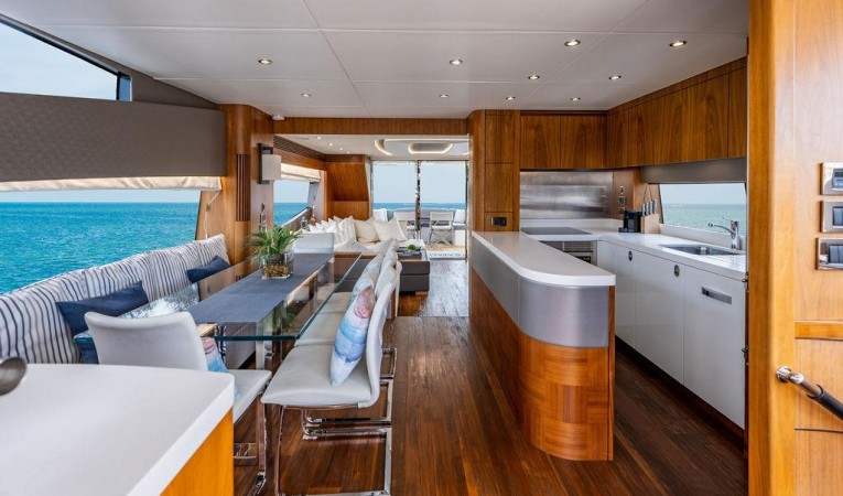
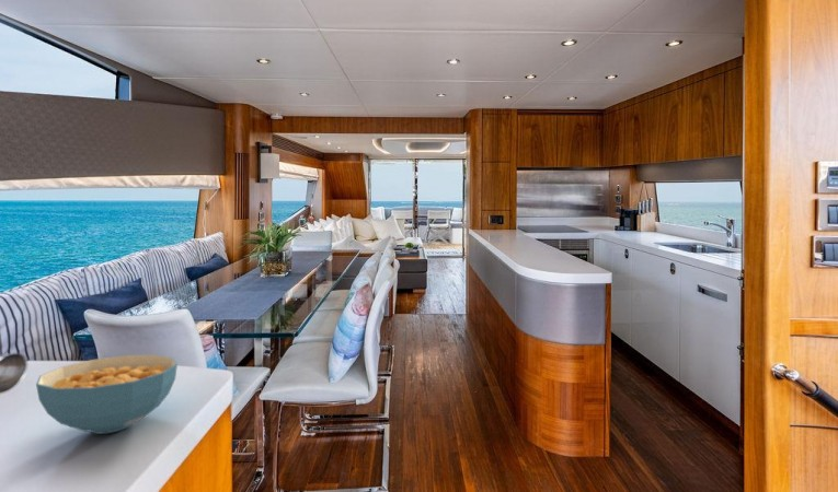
+ cereal bowl [35,354,179,435]
